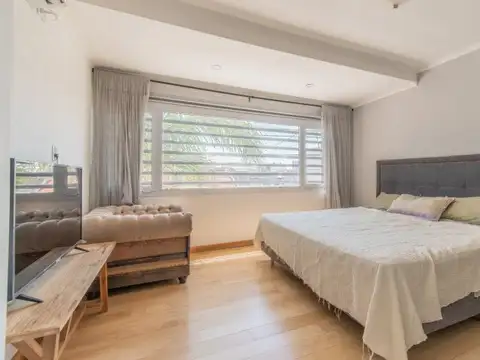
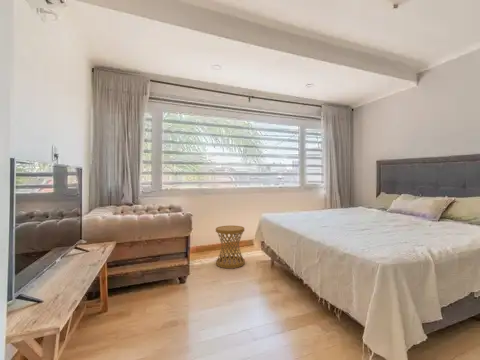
+ side table [215,225,246,269]
